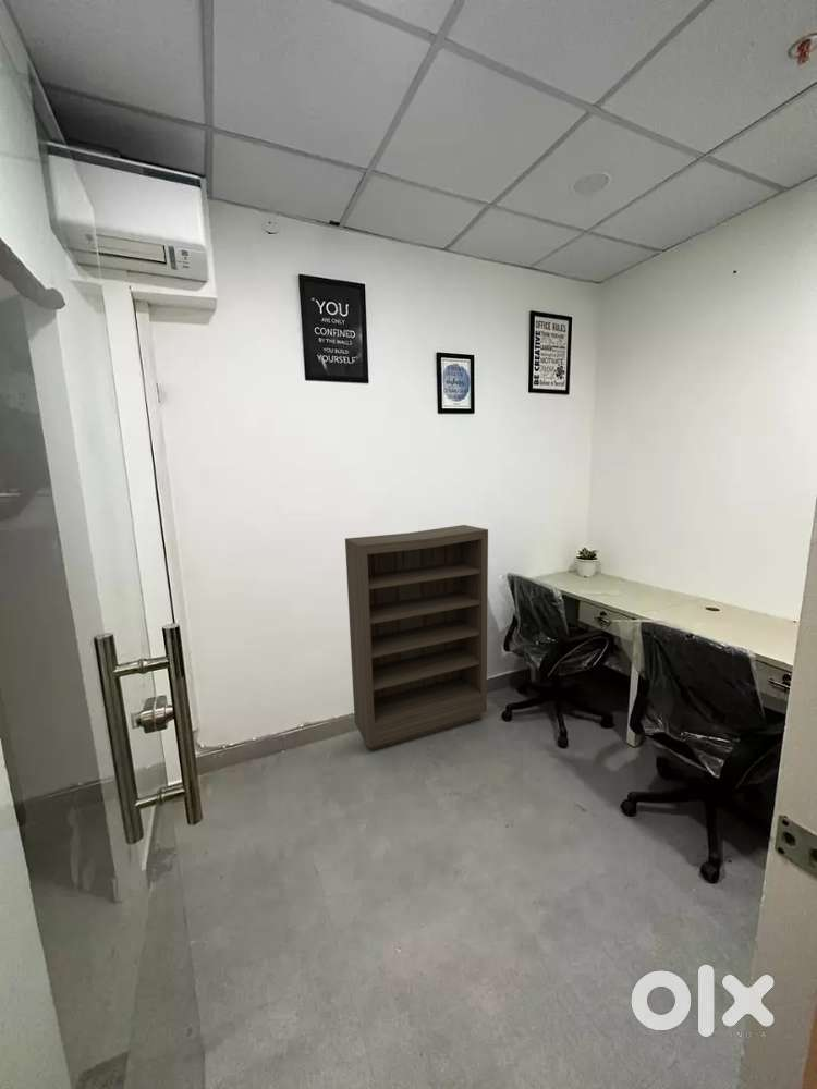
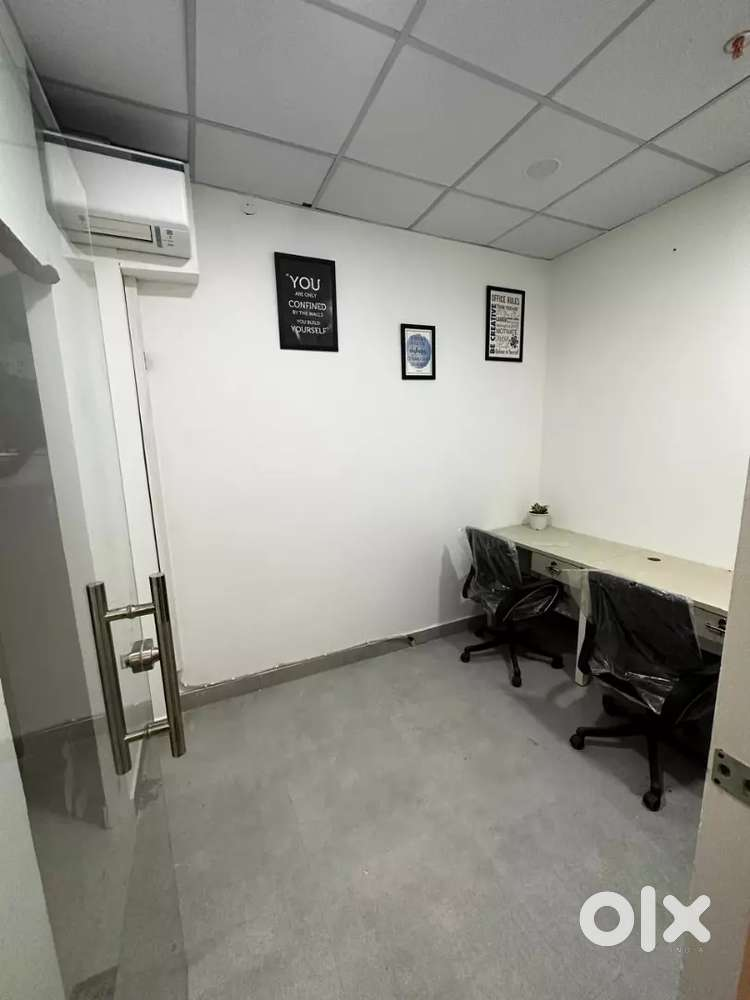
- bookshelf [344,524,489,751]
